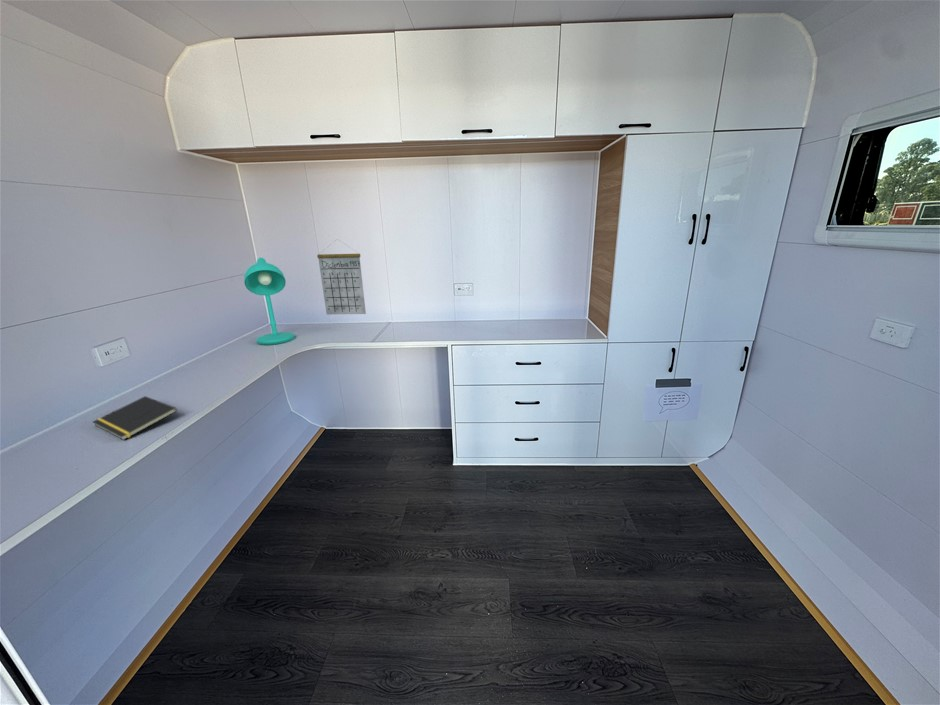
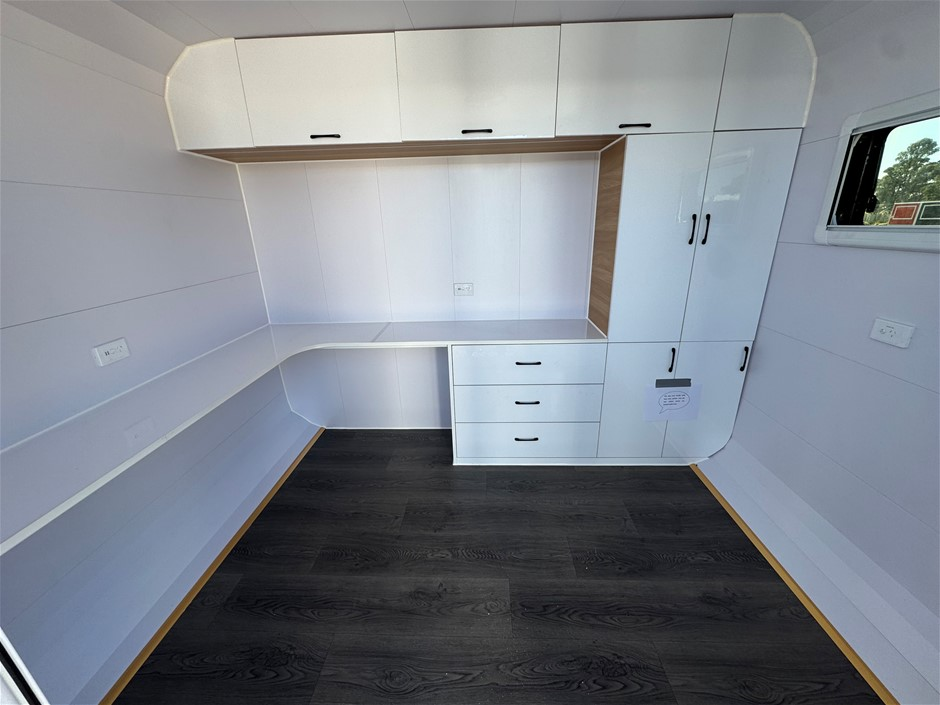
- calendar [316,239,367,316]
- notepad [92,395,178,441]
- desk lamp [243,257,296,346]
